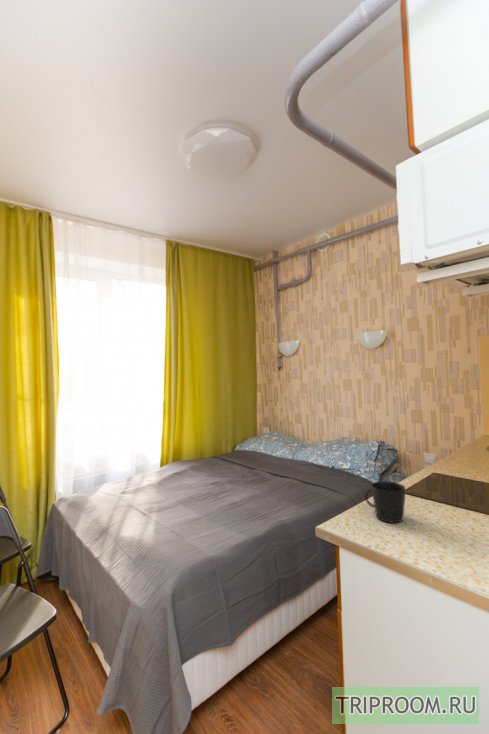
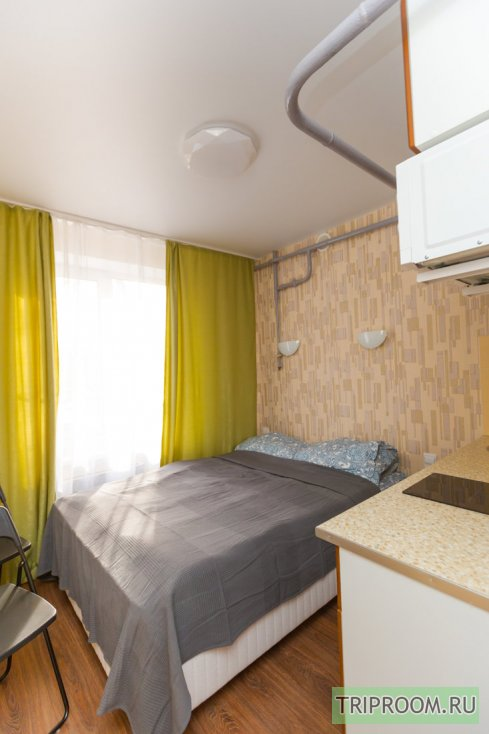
- cup [364,480,407,524]
